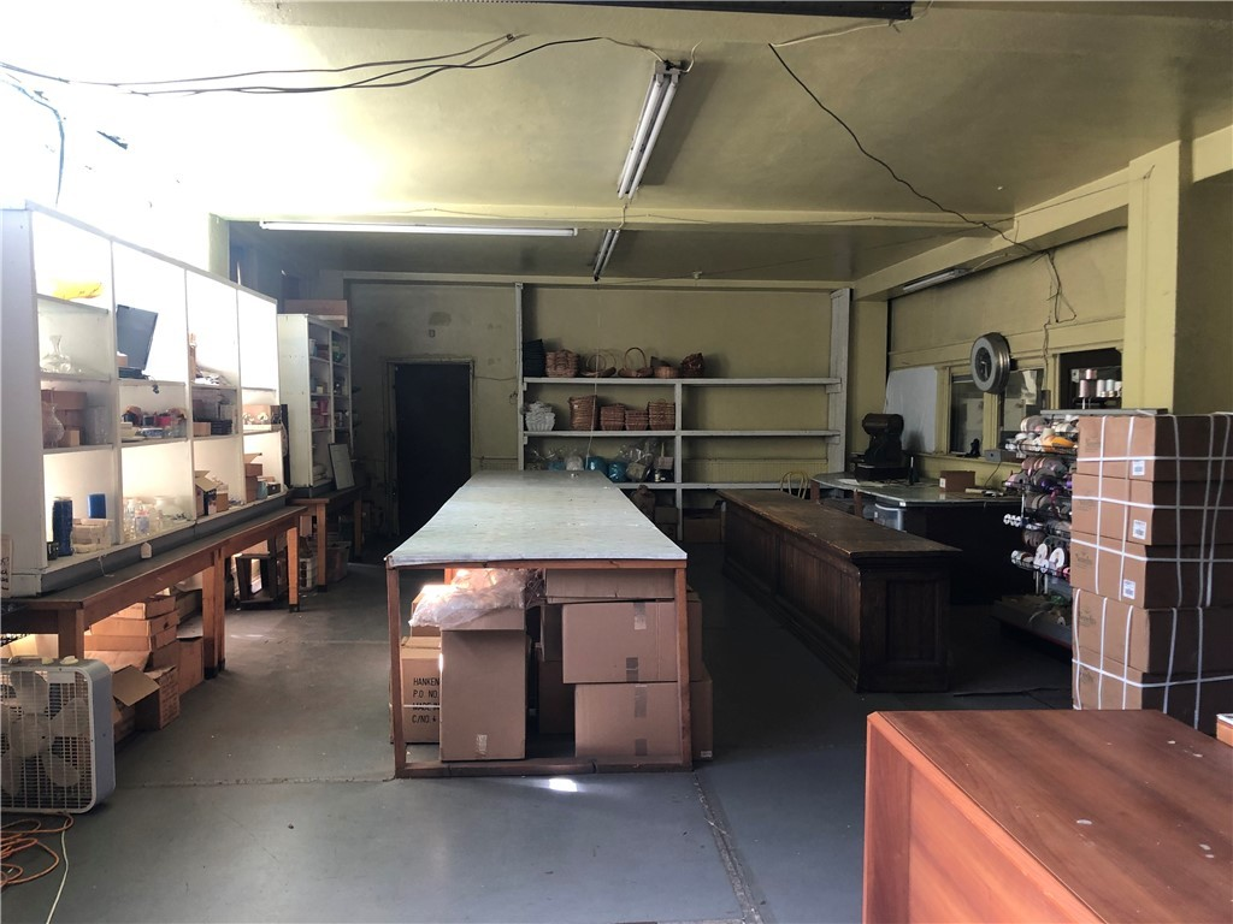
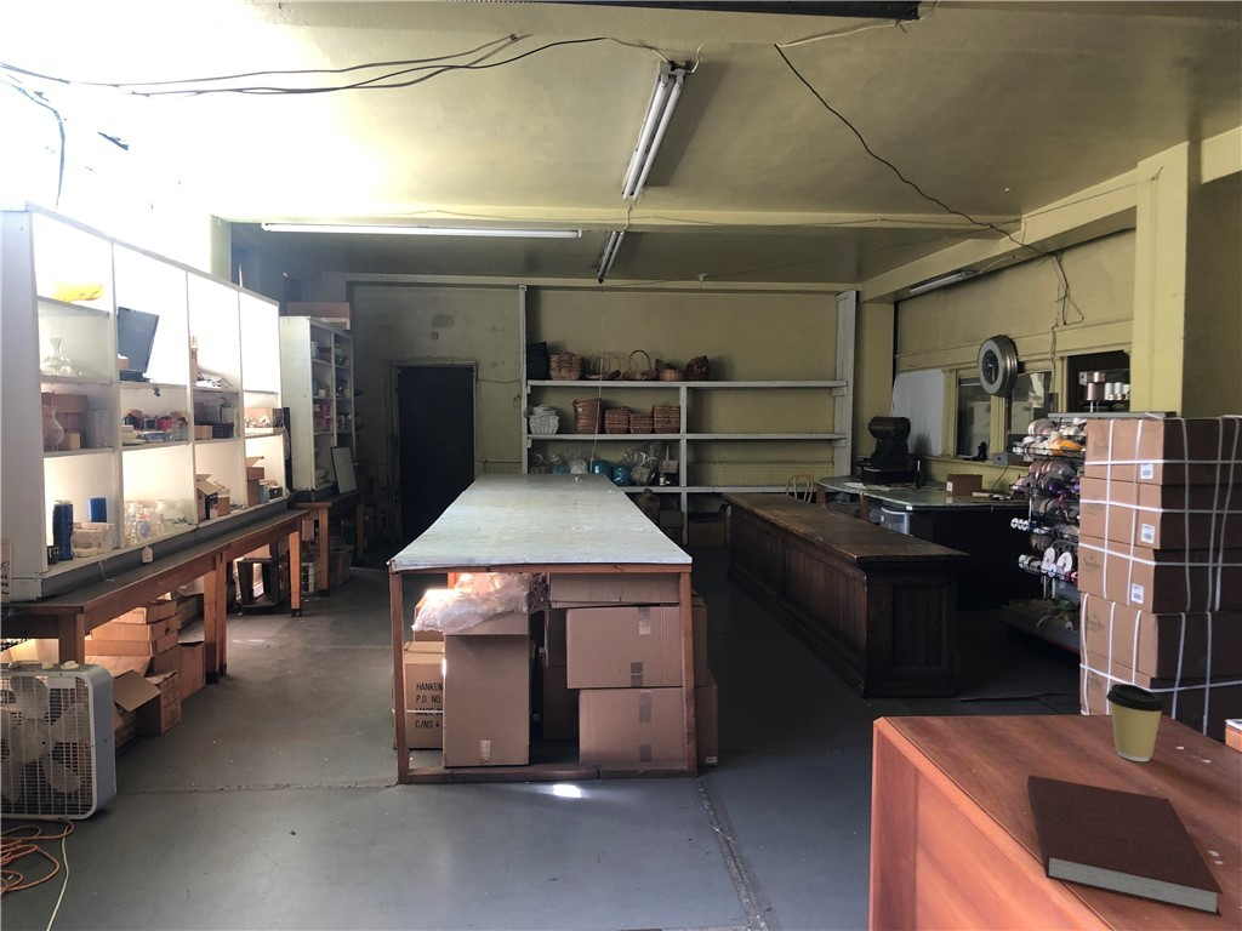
+ coffee cup [1105,682,1168,762]
+ notebook [1026,773,1224,918]
